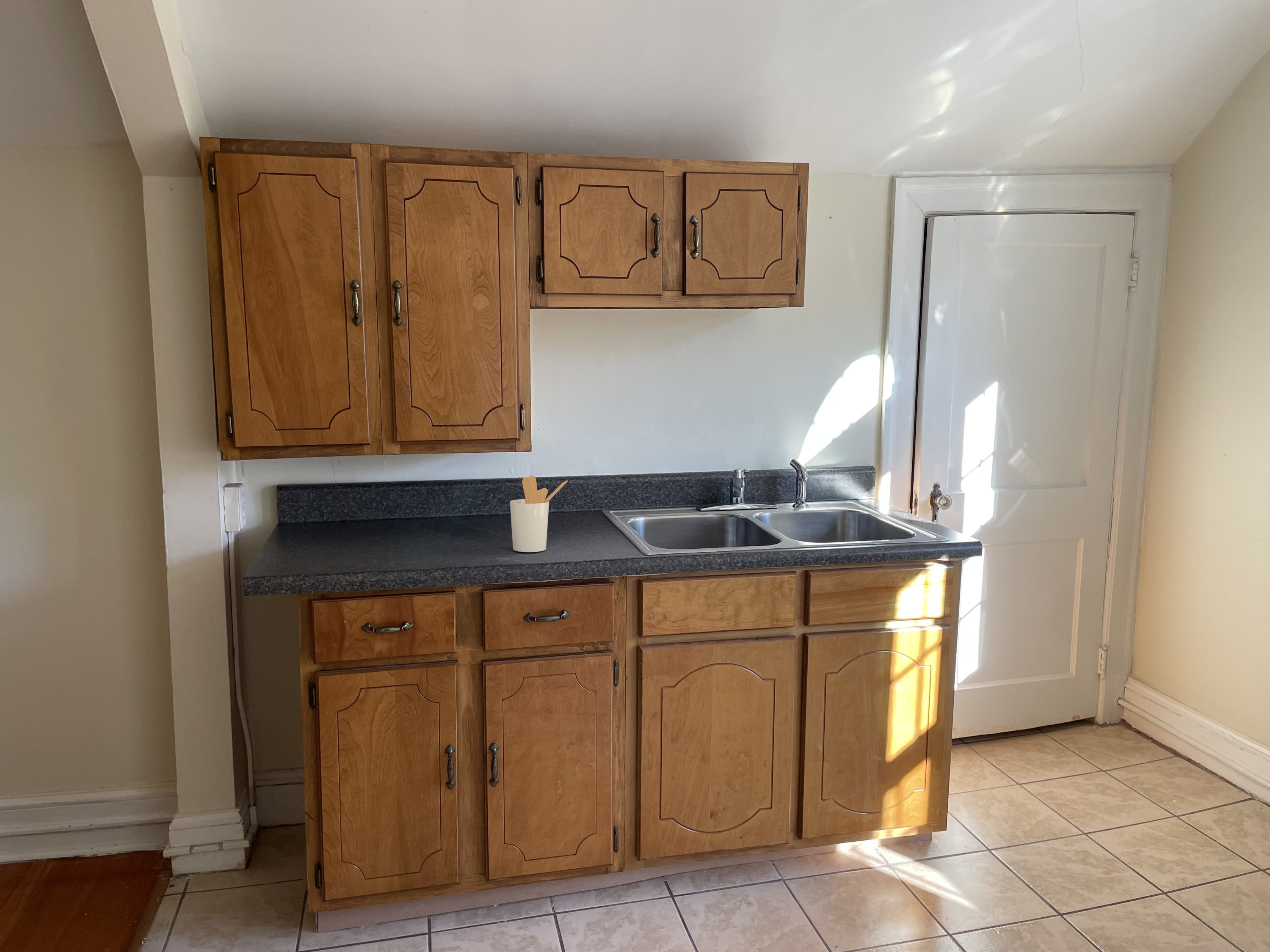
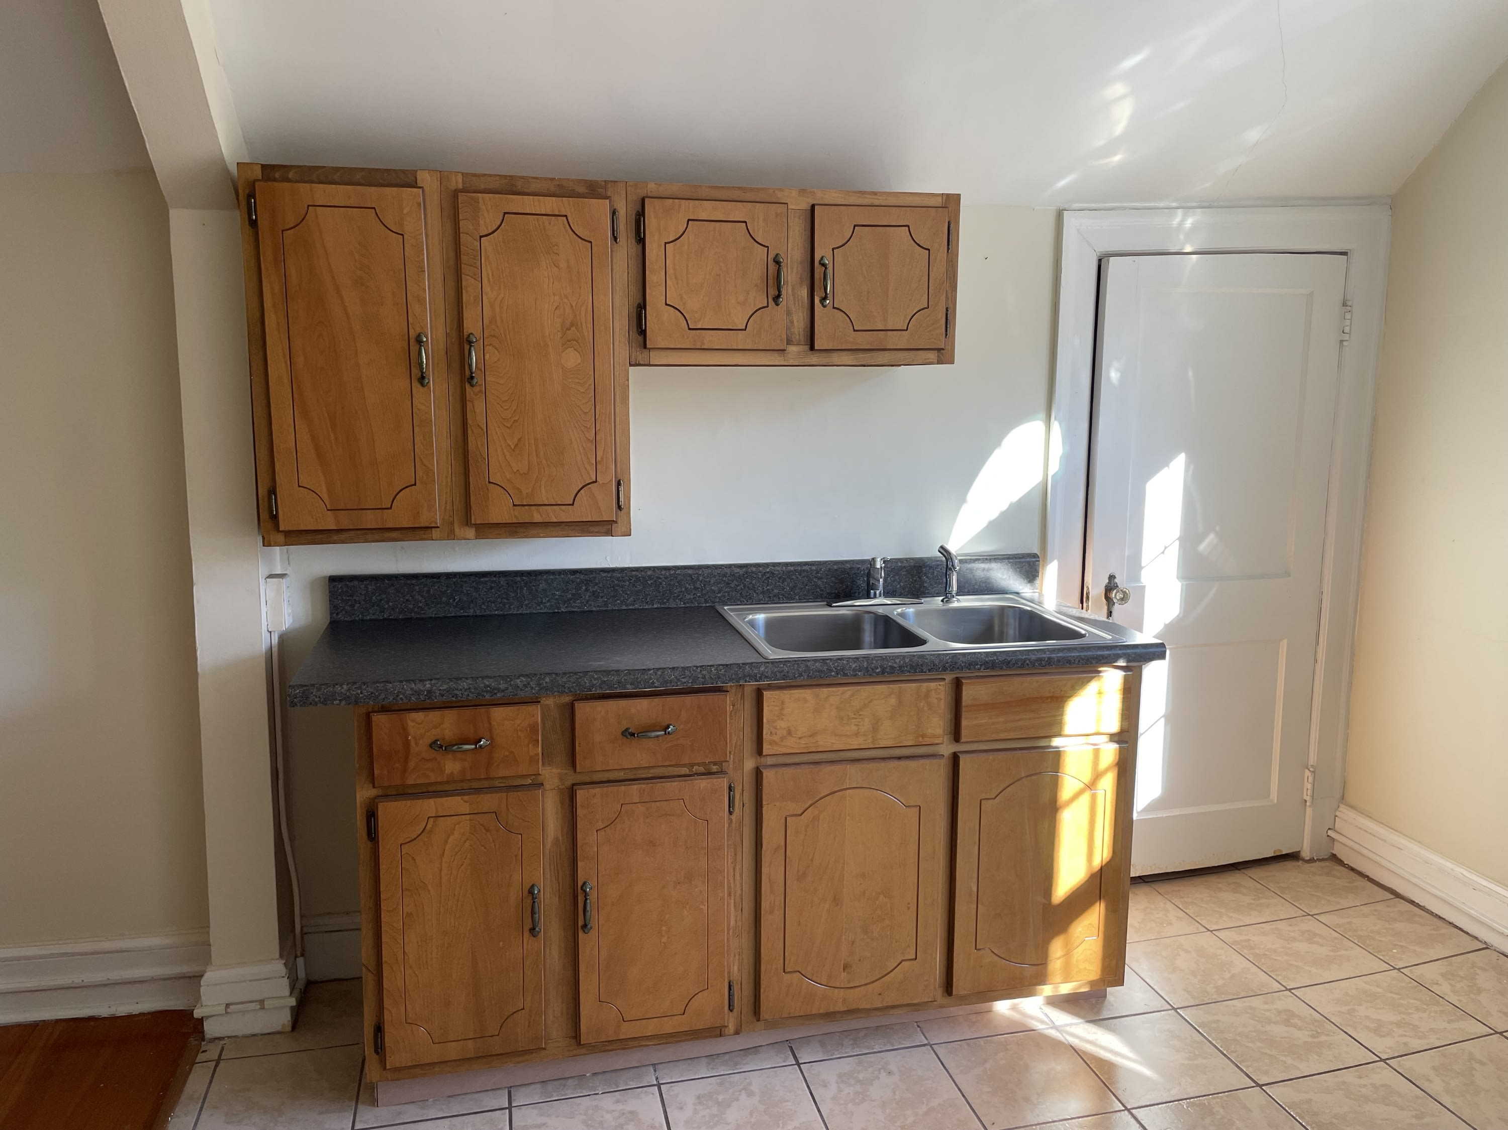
- utensil holder [510,475,568,553]
